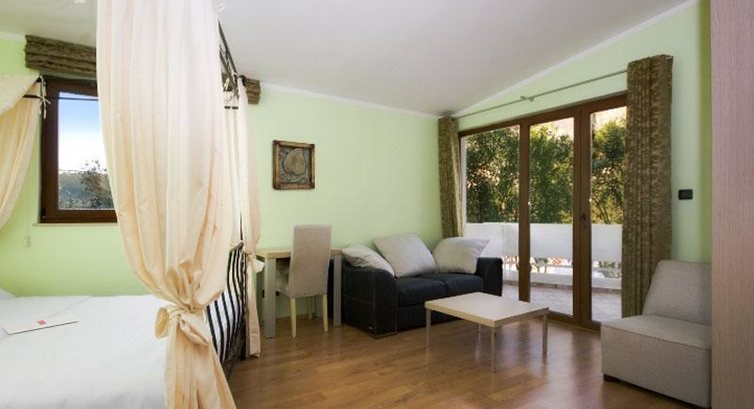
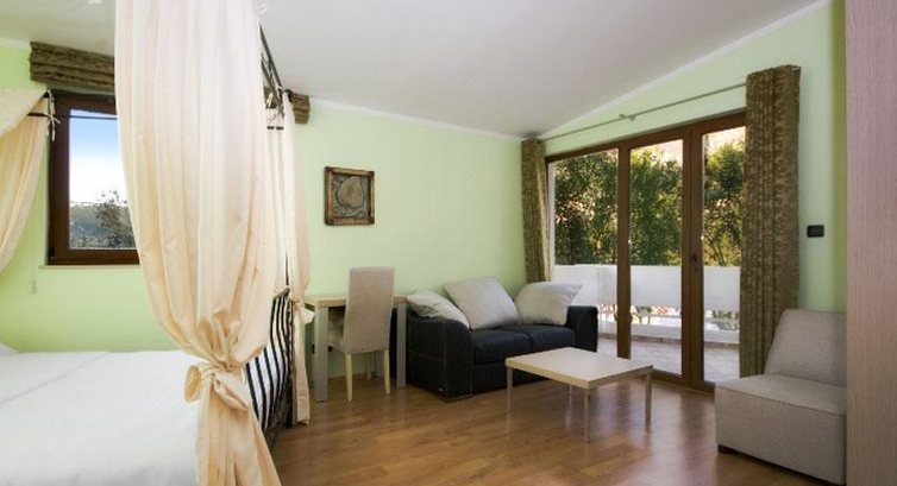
- magazine [2,313,80,335]
